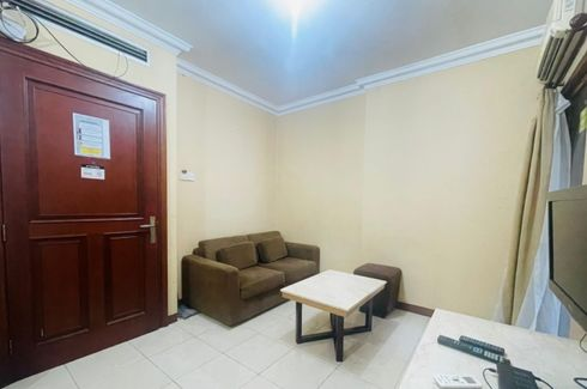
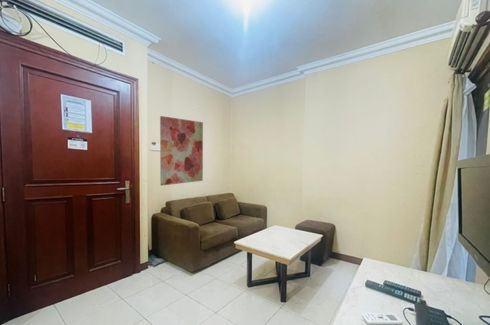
+ wall art [159,115,204,186]
